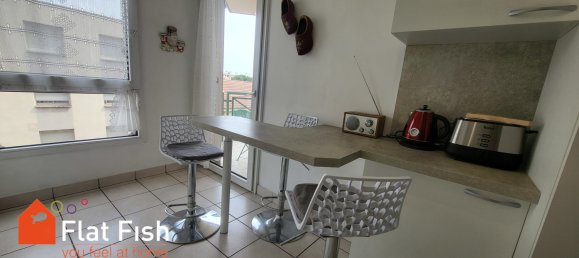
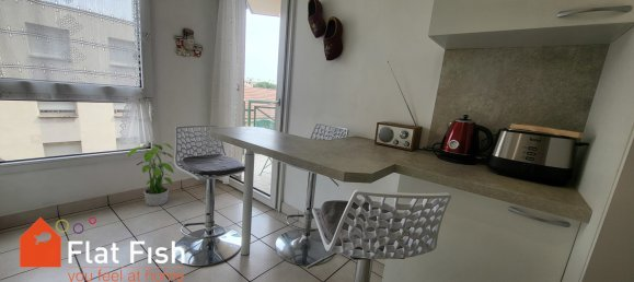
+ potted plant [125,142,175,207]
